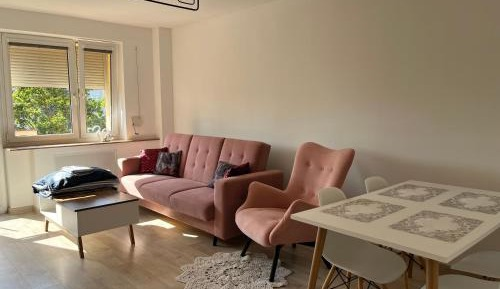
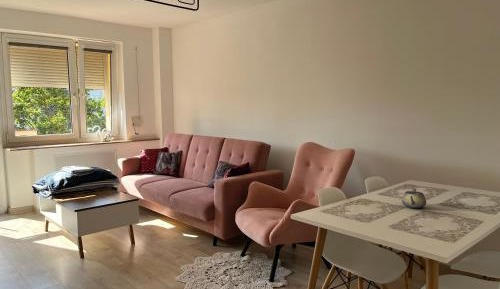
+ teapot [401,188,427,209]
